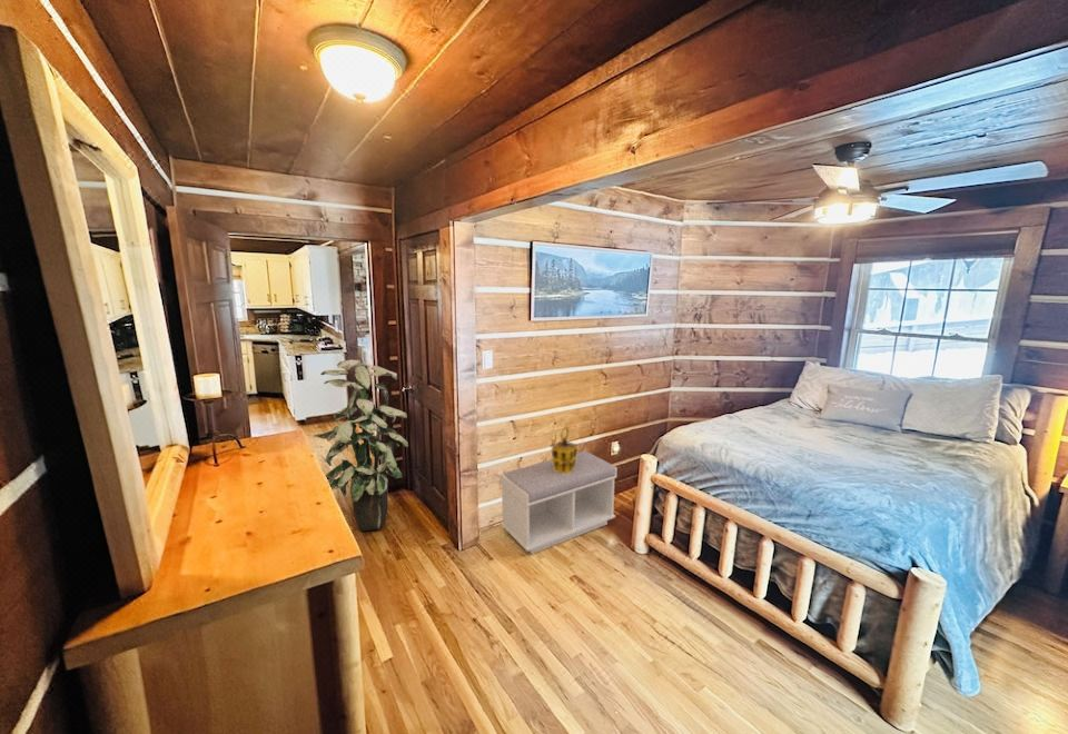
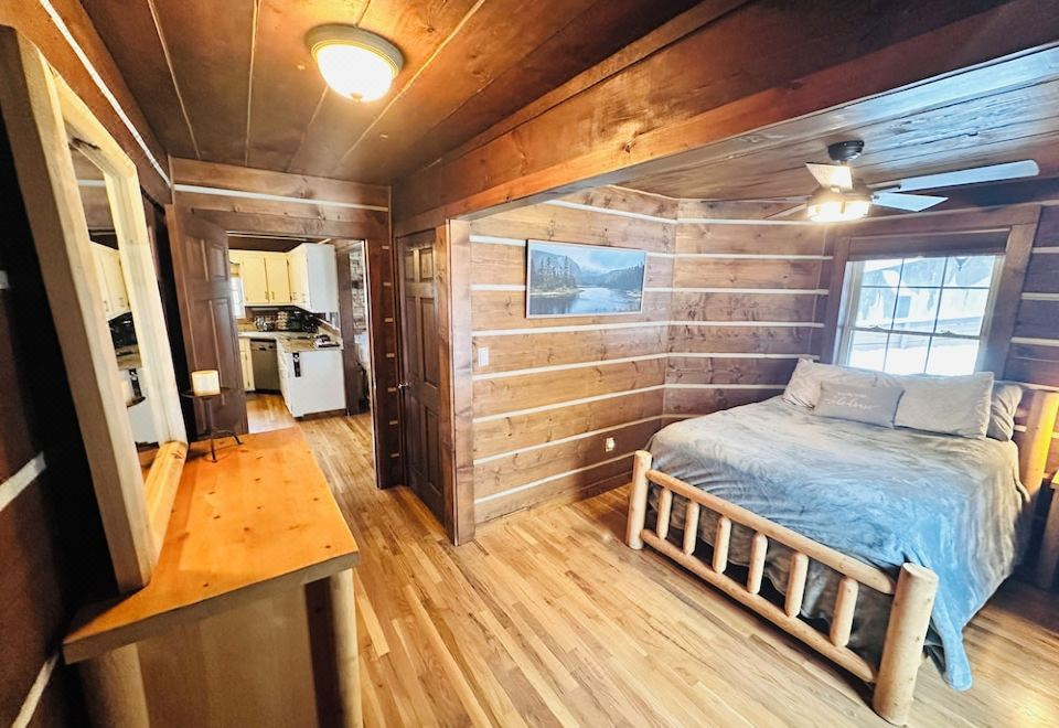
- indoor plant [314,358,409,532]
- lantern [551,426,578,474]
- bench [498,450,619,555]
